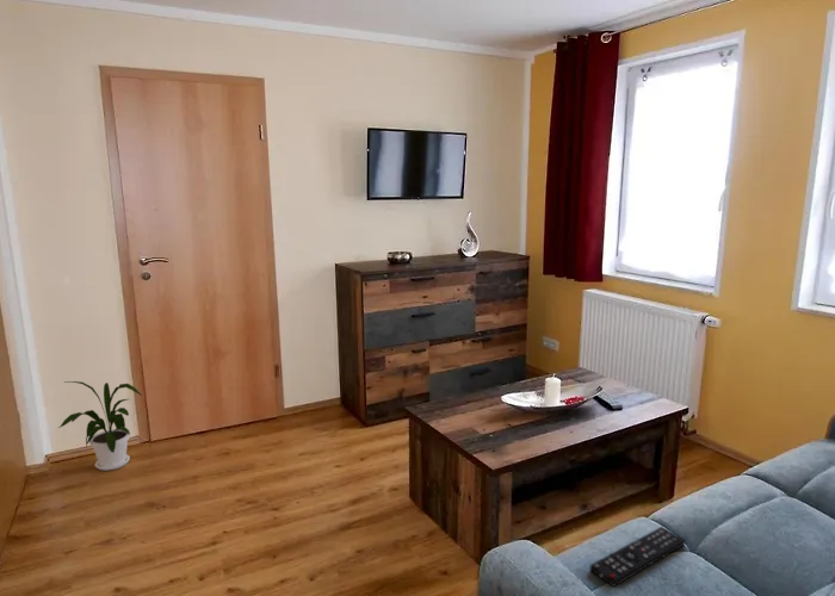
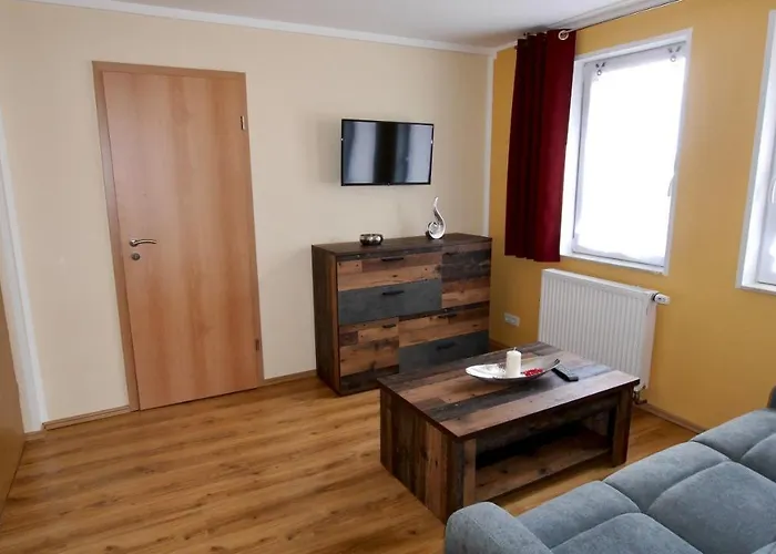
- remote control [588,526,687,588]
- house plant [57,380,143,472]
